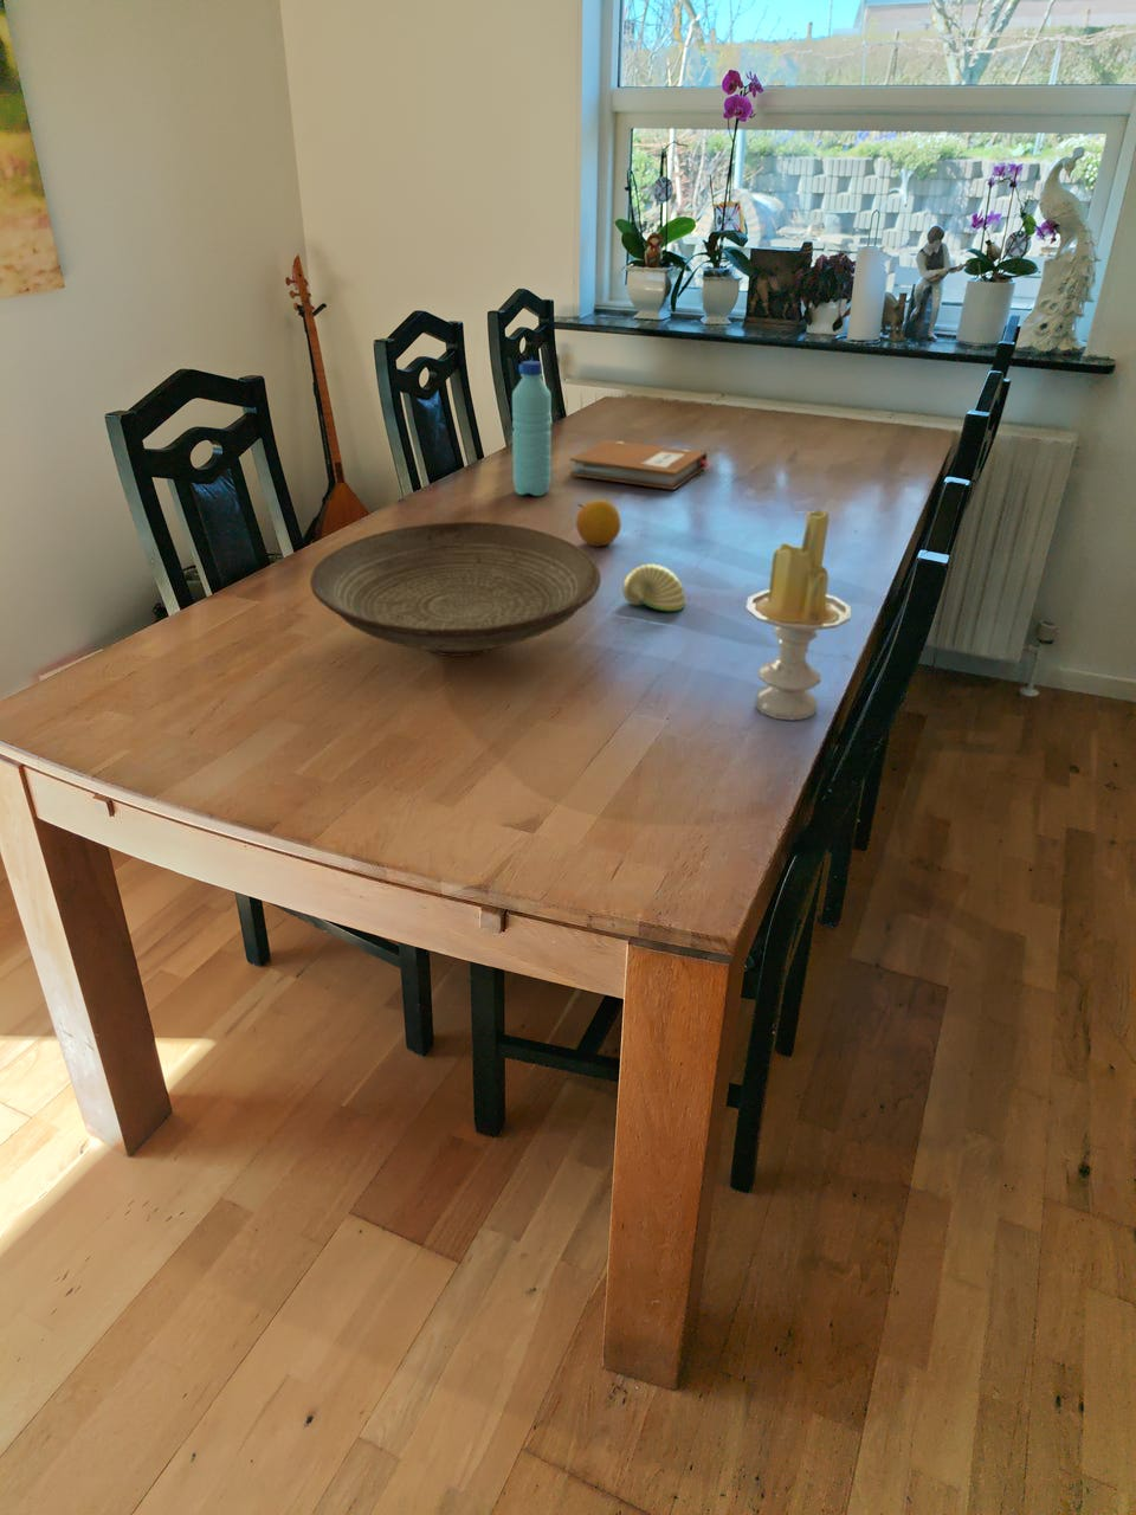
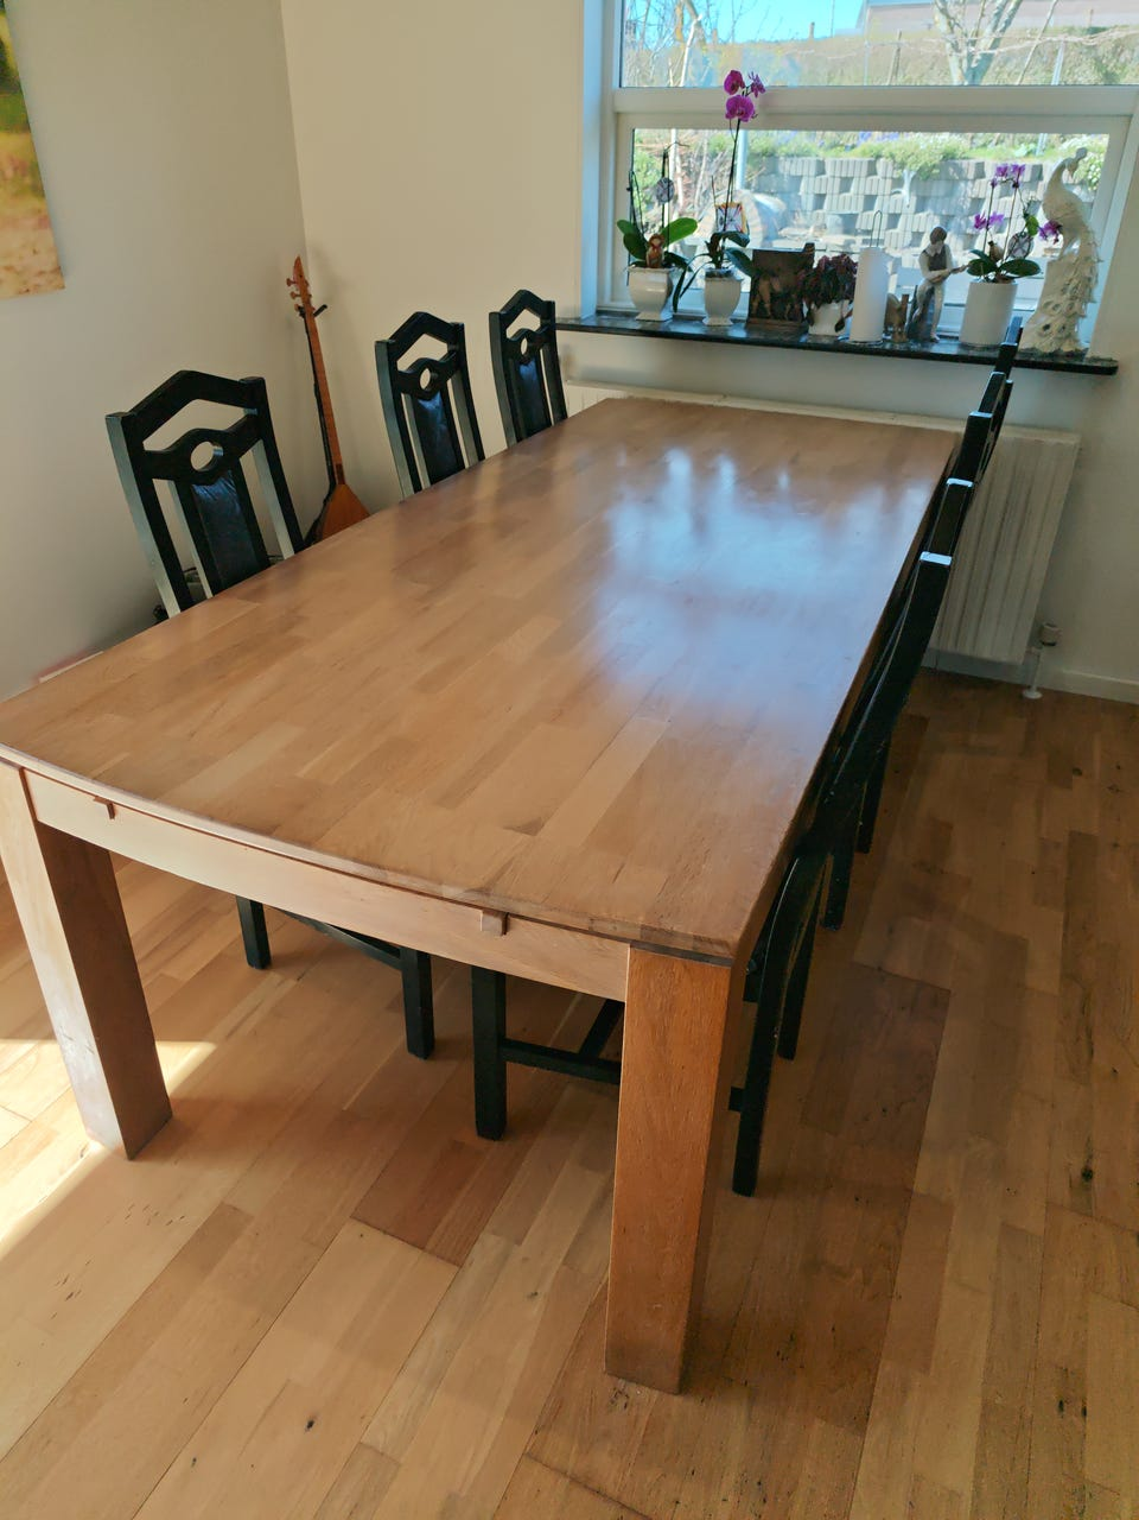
- notebook [568,439,710,491]
- decorative egg [622,563,686,613]
- decorative bowl [309,521,603,657]
- fruit [575,499,623,548]
- water bottle [511,360,552,497]
- candle [746,508,852,721]
